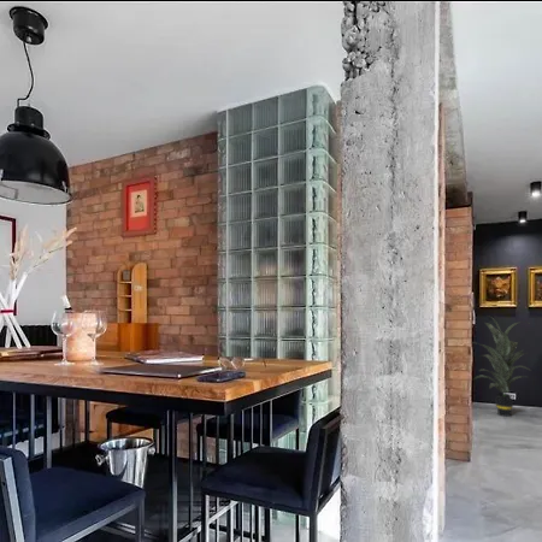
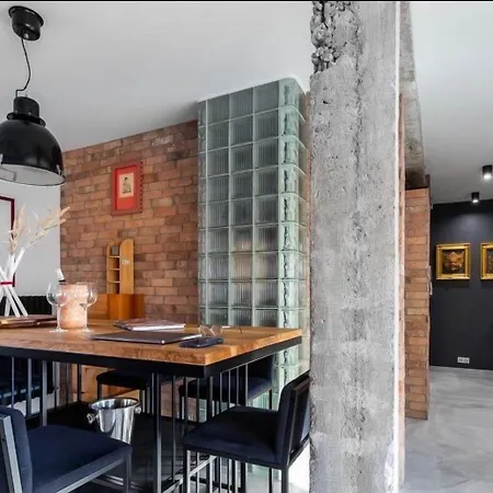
- indoor plant [471,314,532,418]
